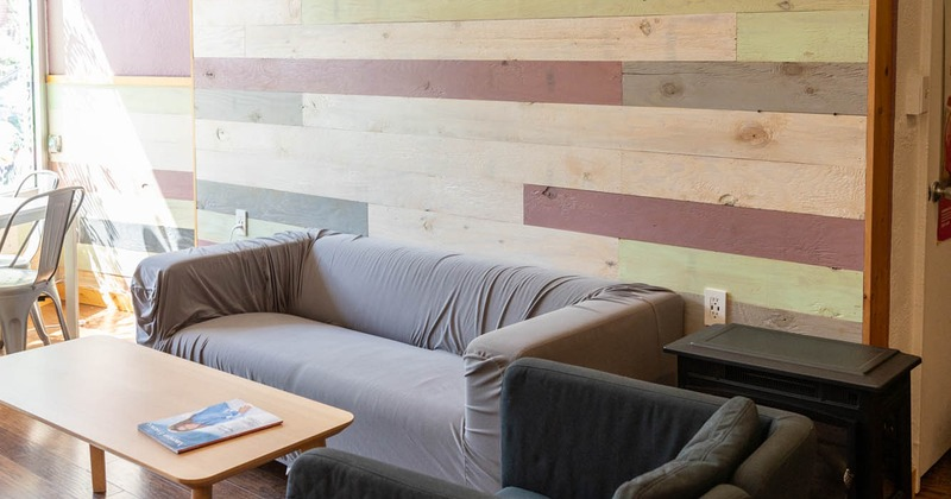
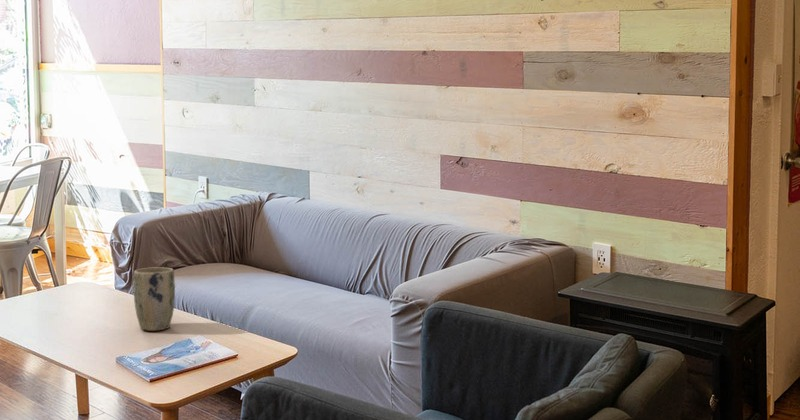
+ plant pot [133,266,176,332]
